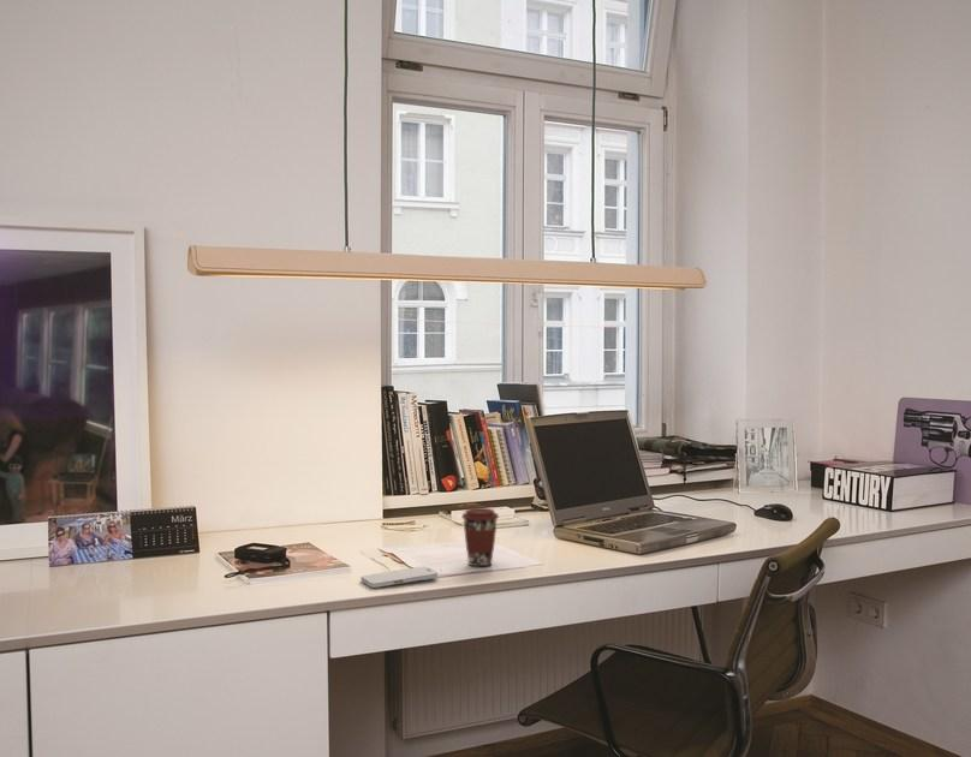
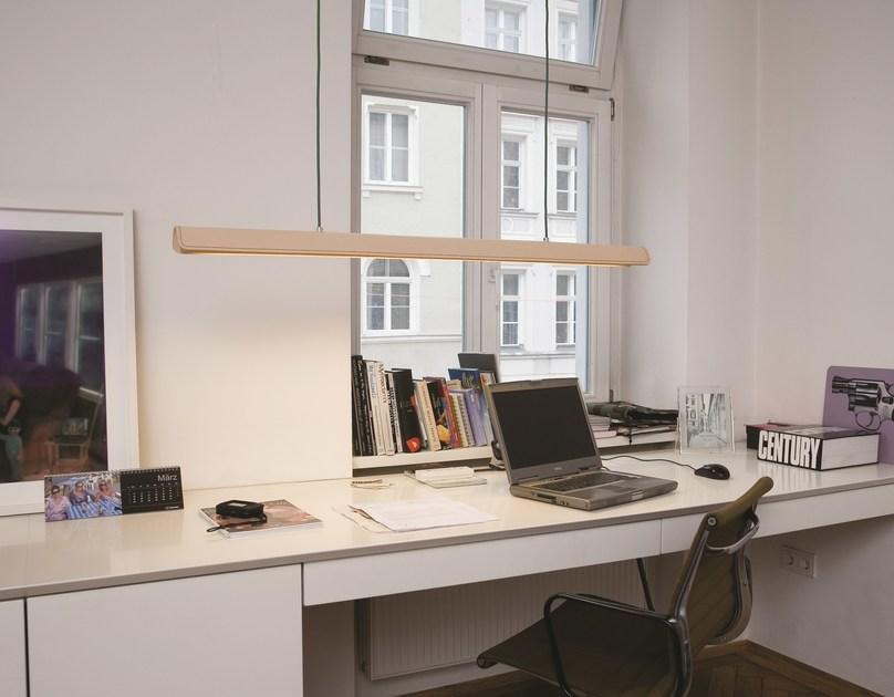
- smartphone [359,566,439,589]
- coffee cup [460,507,500,567]
